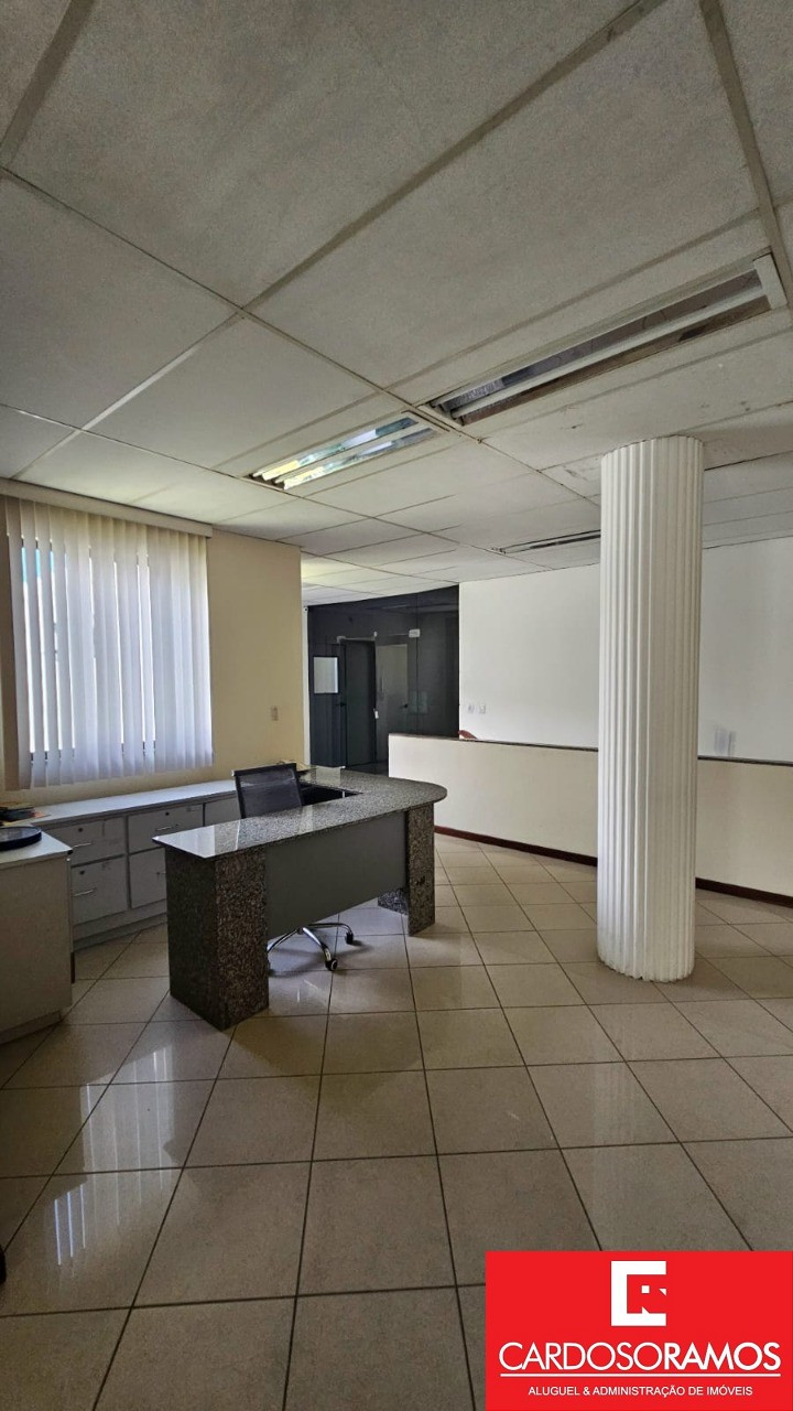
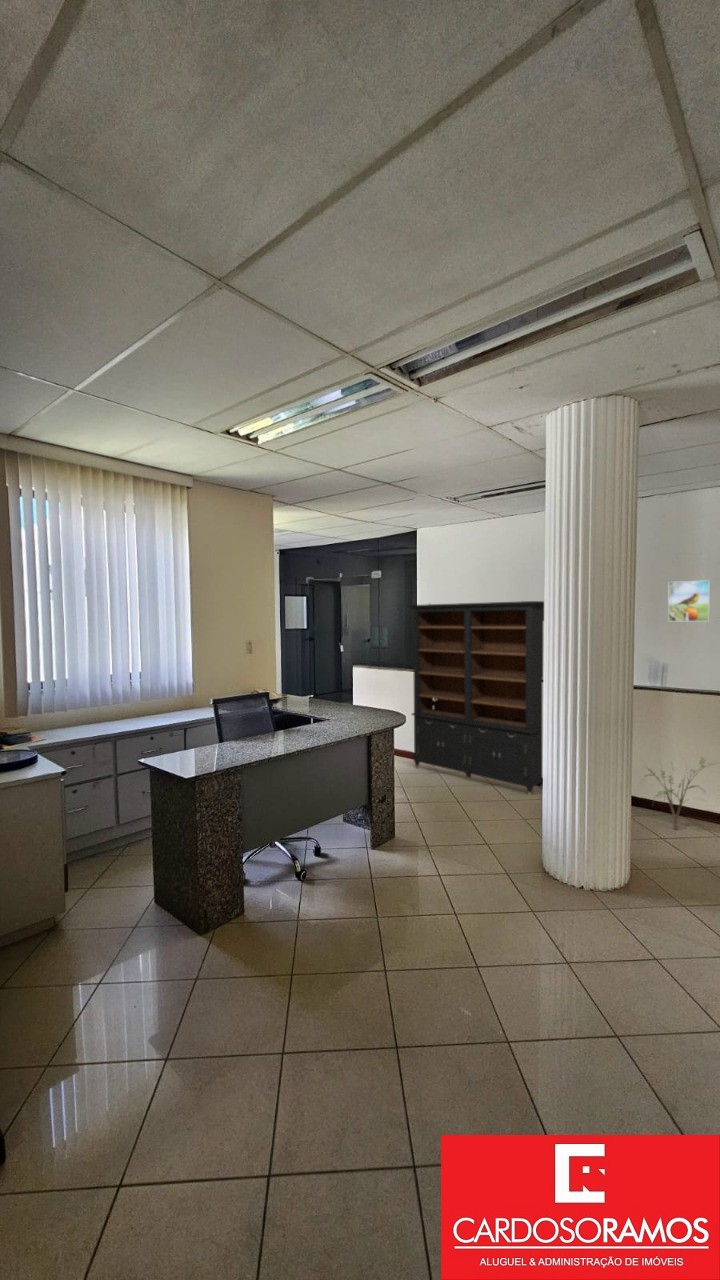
+ bookcase [405,600,545,796]
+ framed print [667,579,711,622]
+ decorative plant [637,756,720,831]
